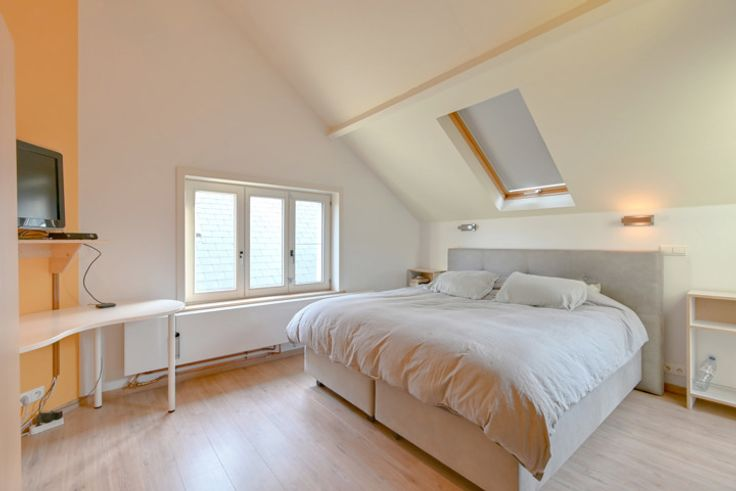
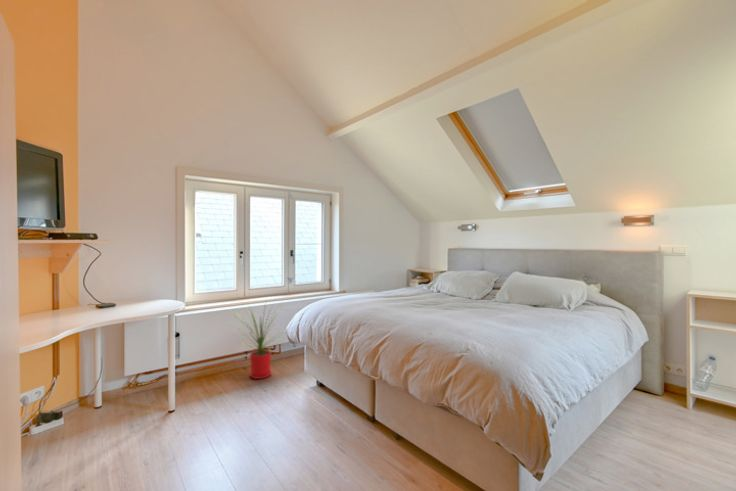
+ house plant [232,301,285,380]
